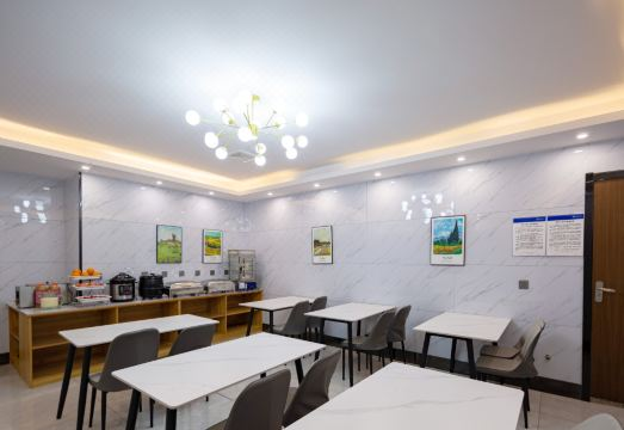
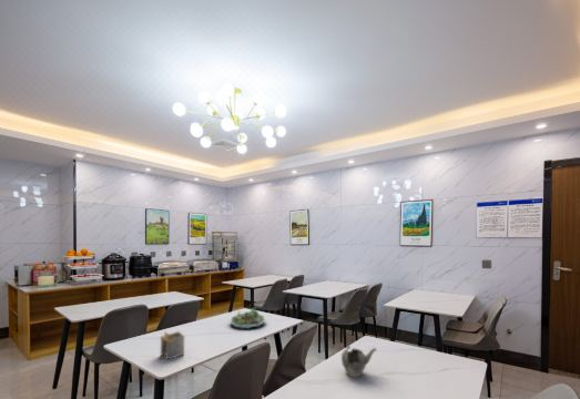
+ succulent planter [228,306,266,330]
+ teapot [340,345,377,378]
+ napkin holder [160,330,185,360]
